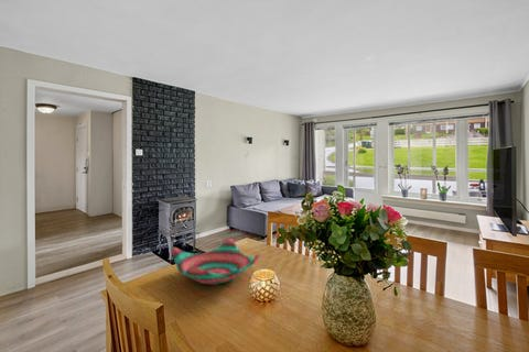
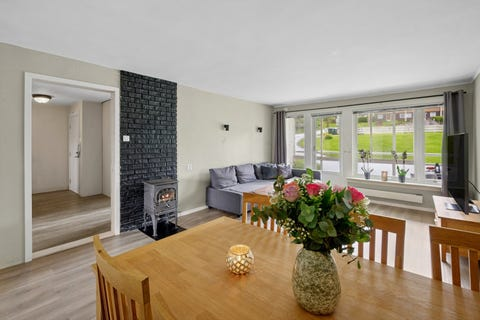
- decorative bowl [171,238,262,286]
